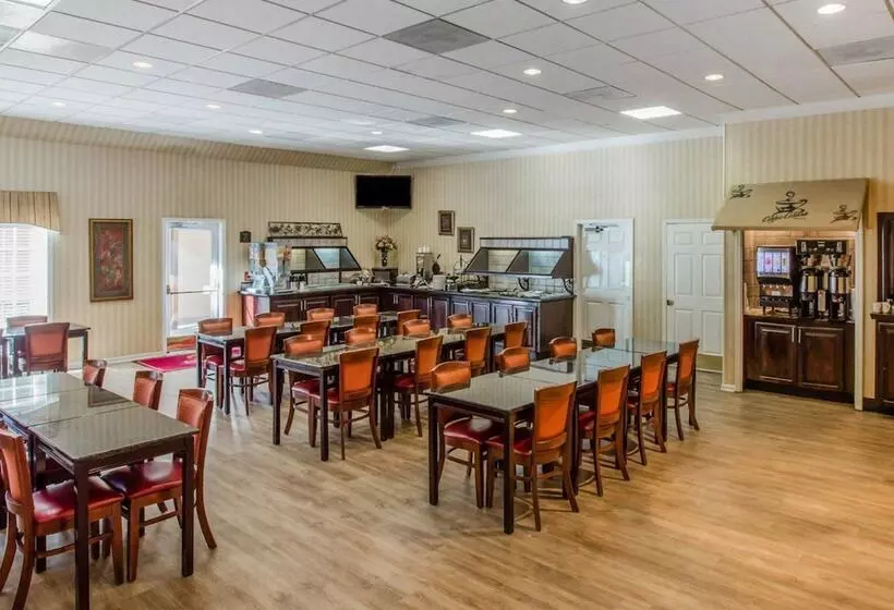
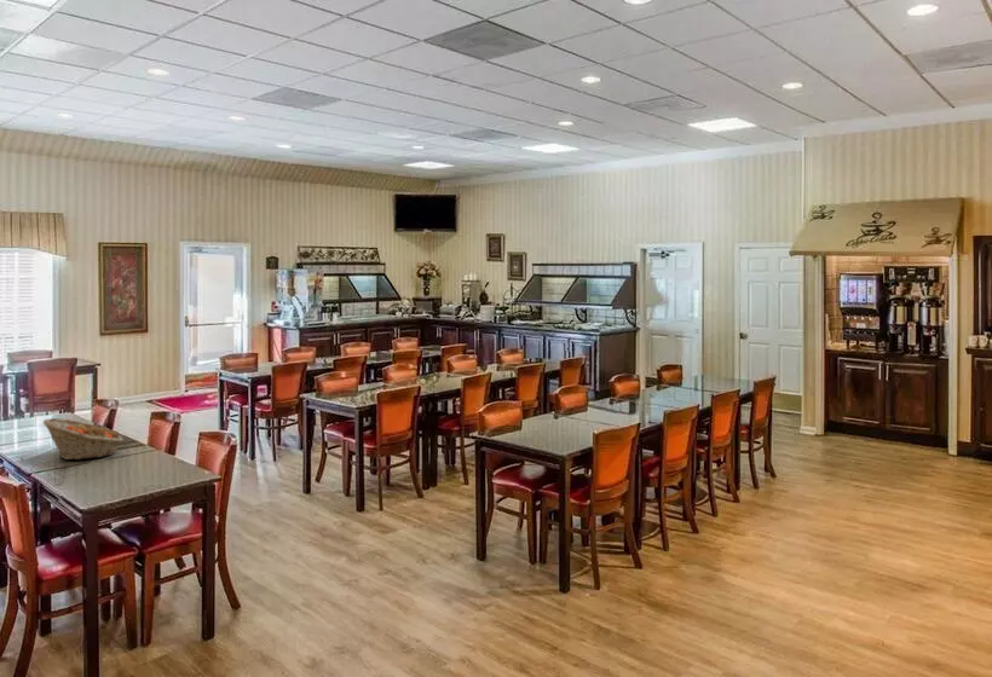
+ fruit basket [42,417,123,461]
